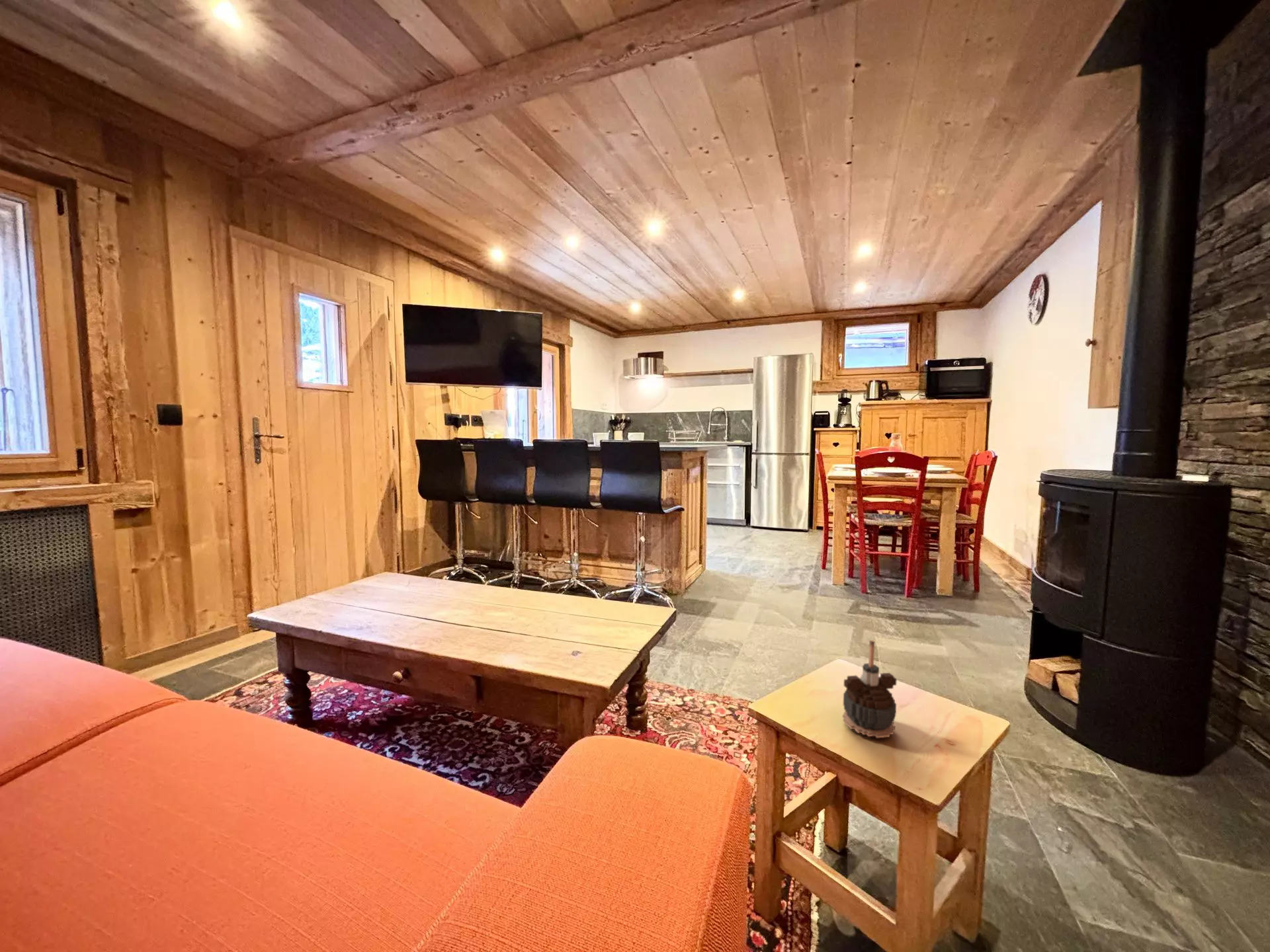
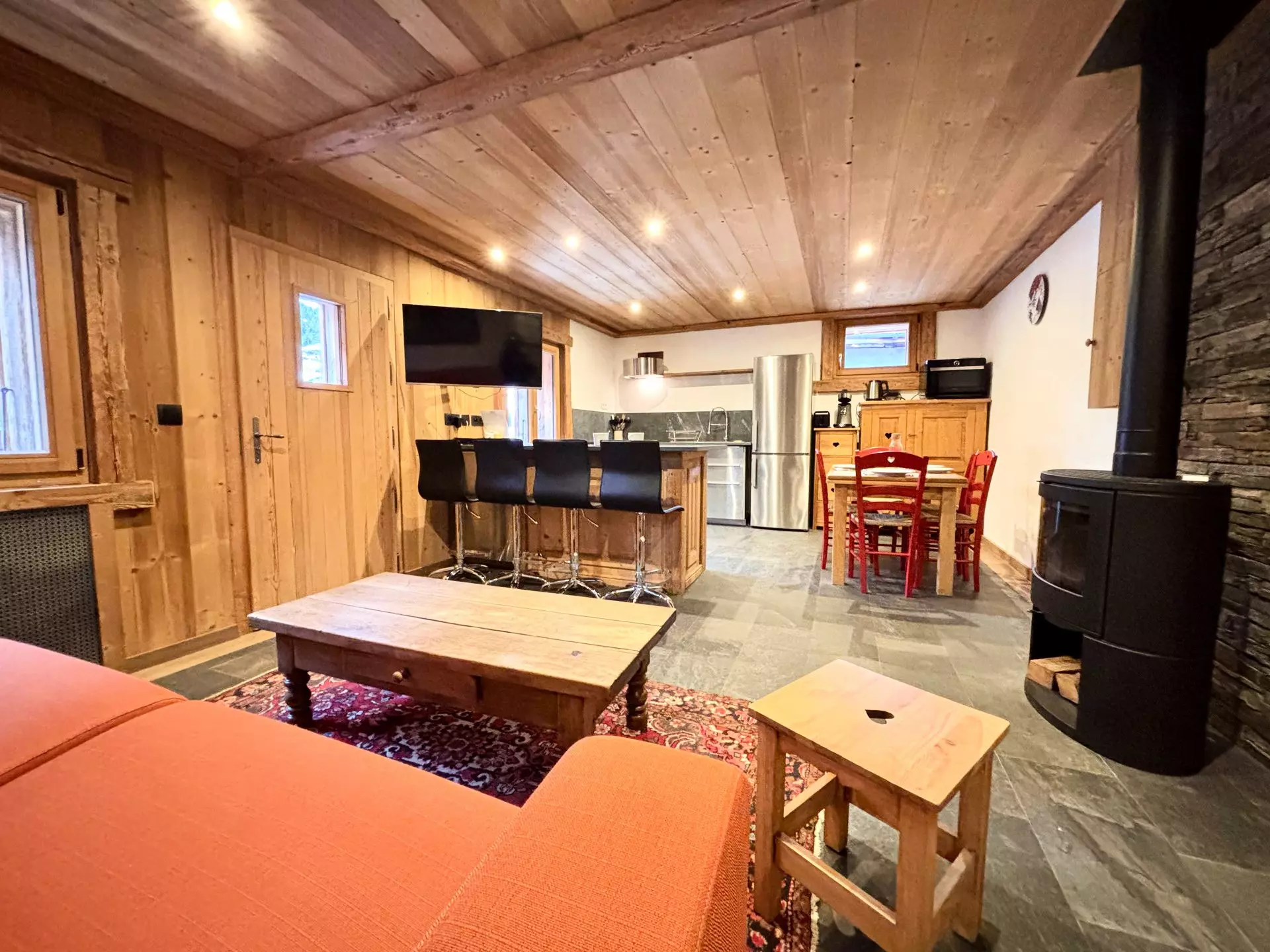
- candle [842,639,898,738]
